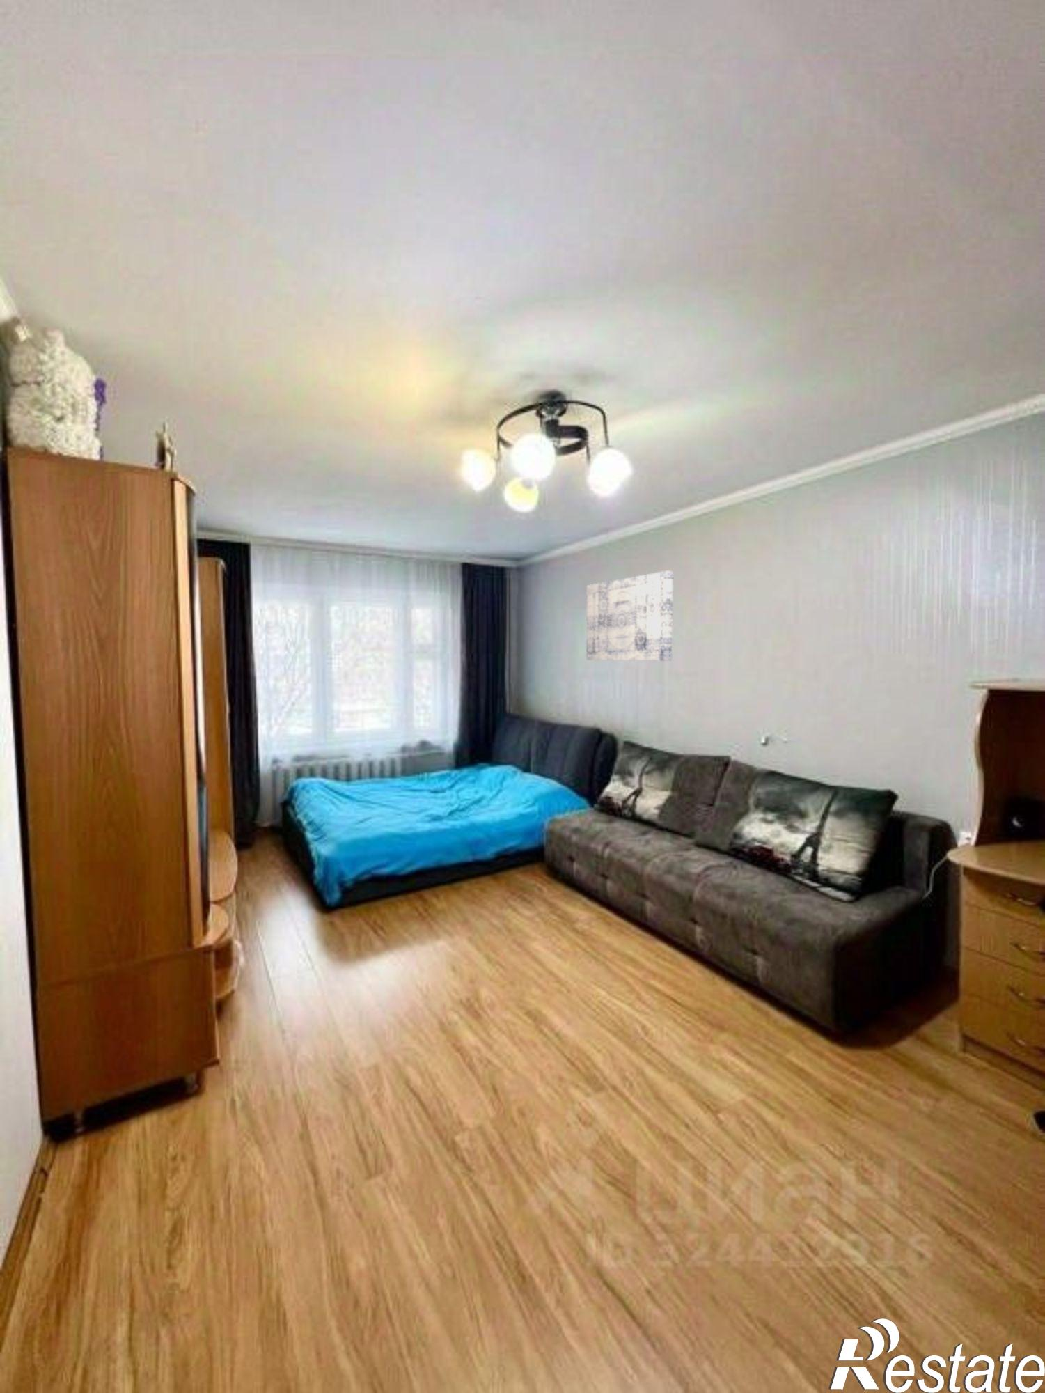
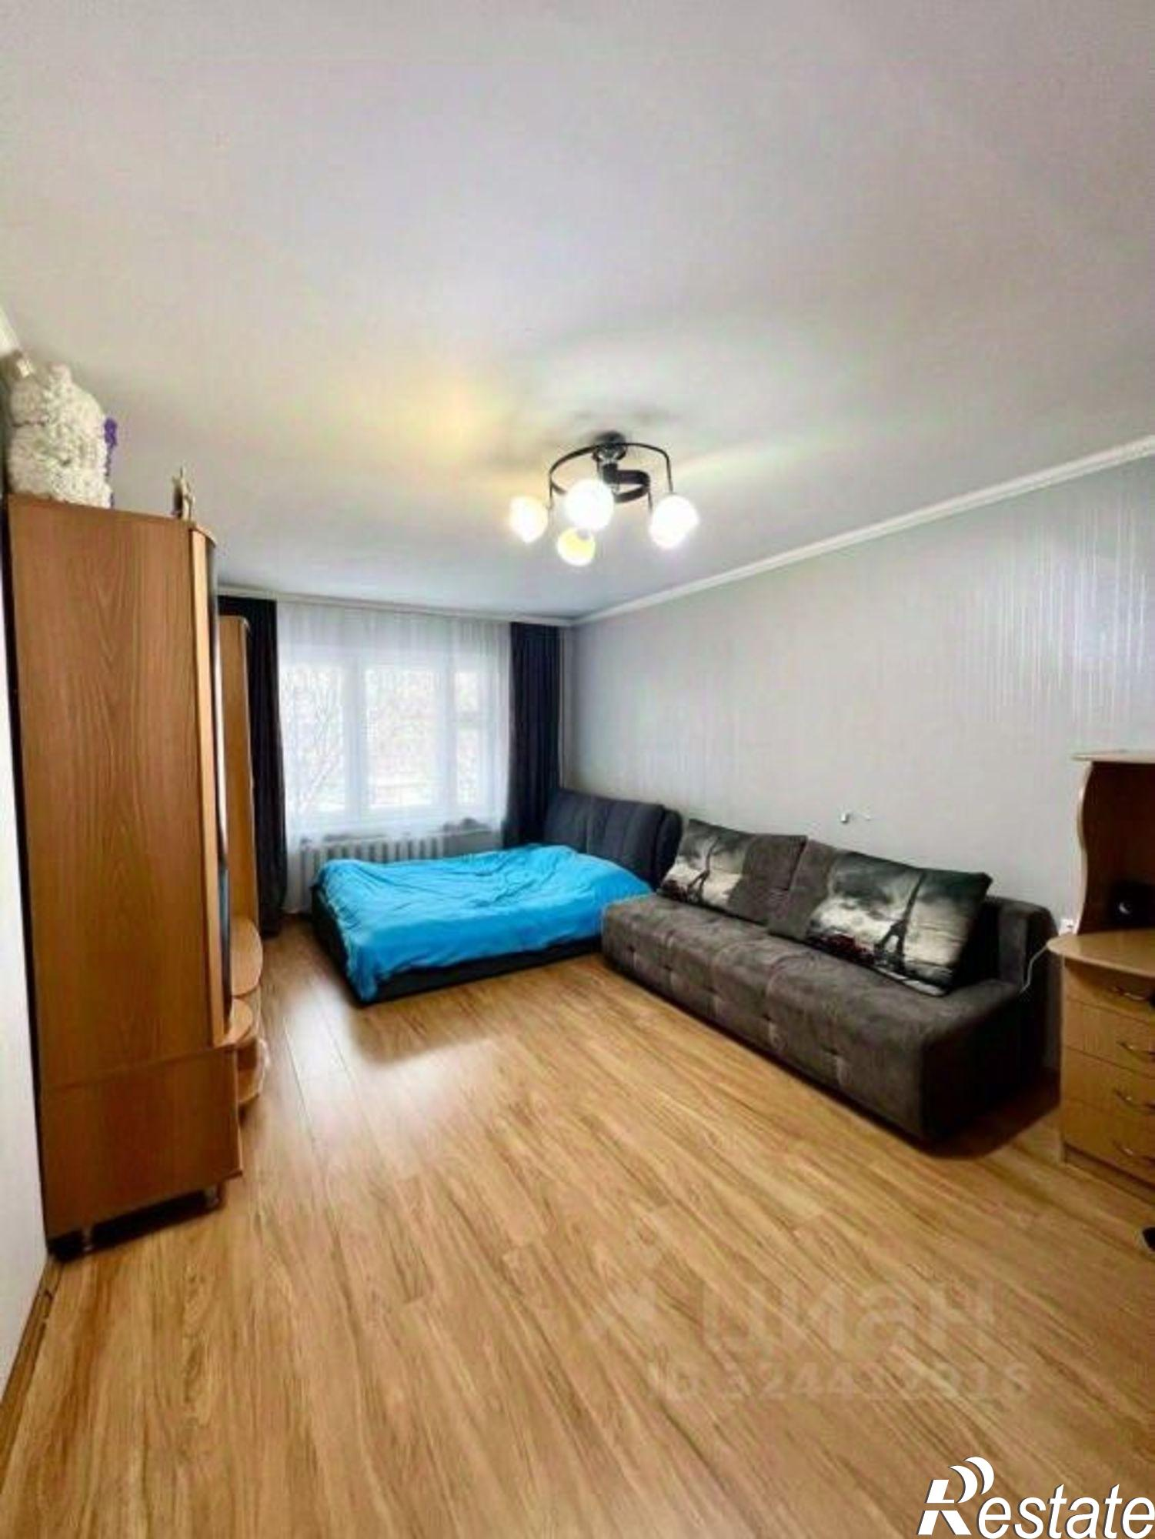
- wall art [585,570,674,661]
